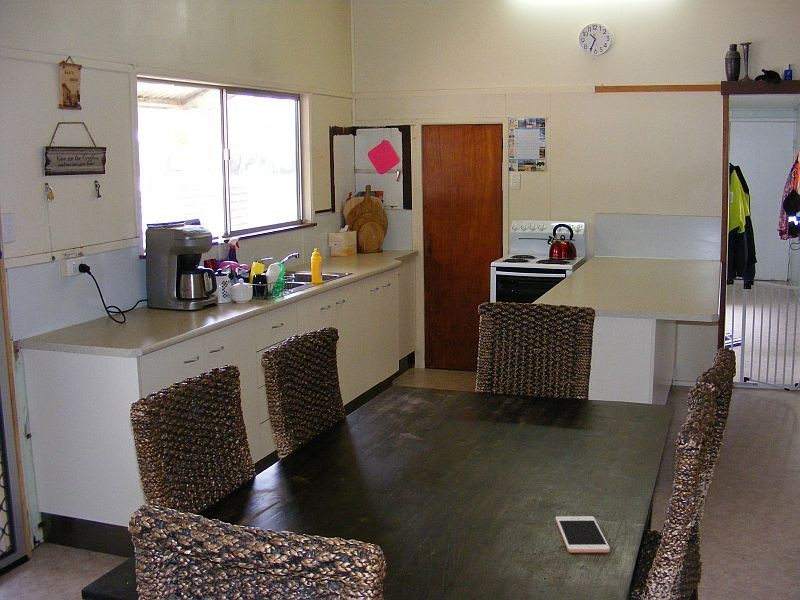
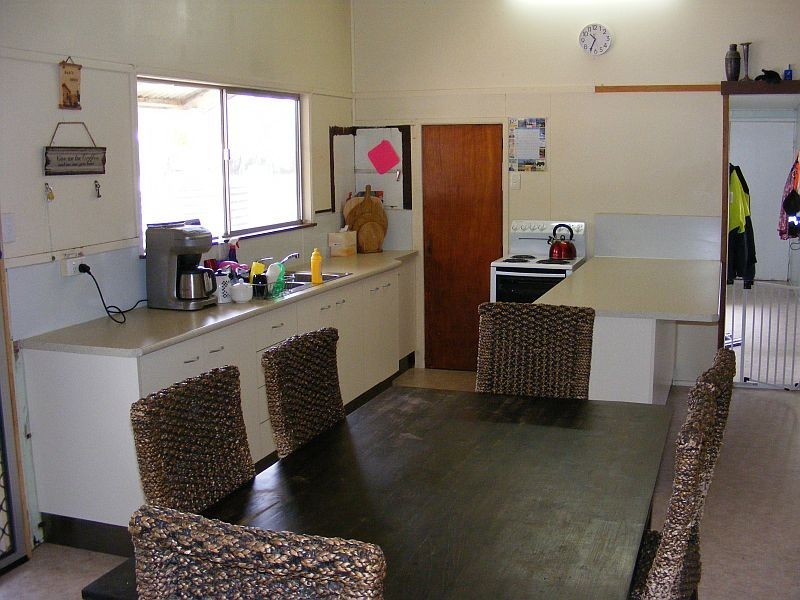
- cell phone [555,515,611,553]
